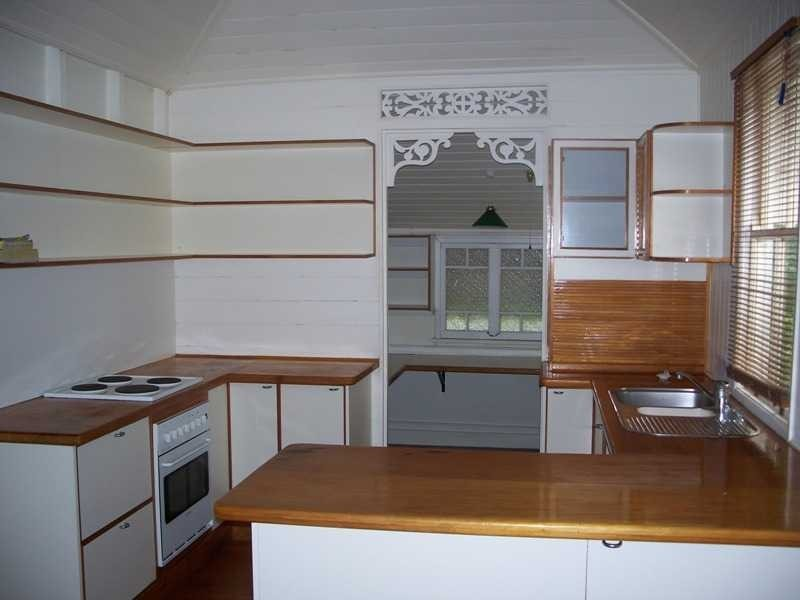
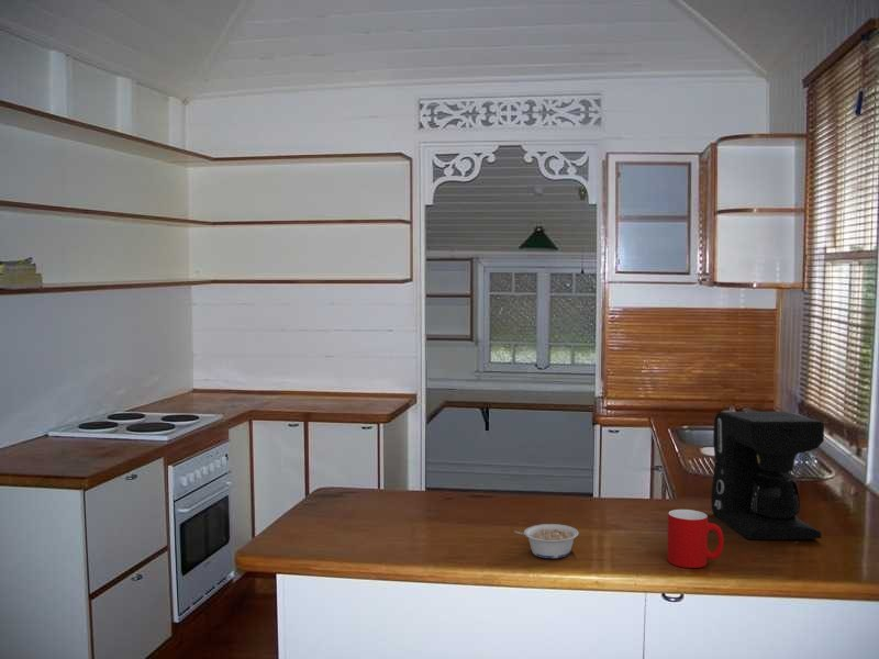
+ legume [513,523,580,559]
+ cup [667,509,725,569]
+ coffee maker [710,411,825,540]
